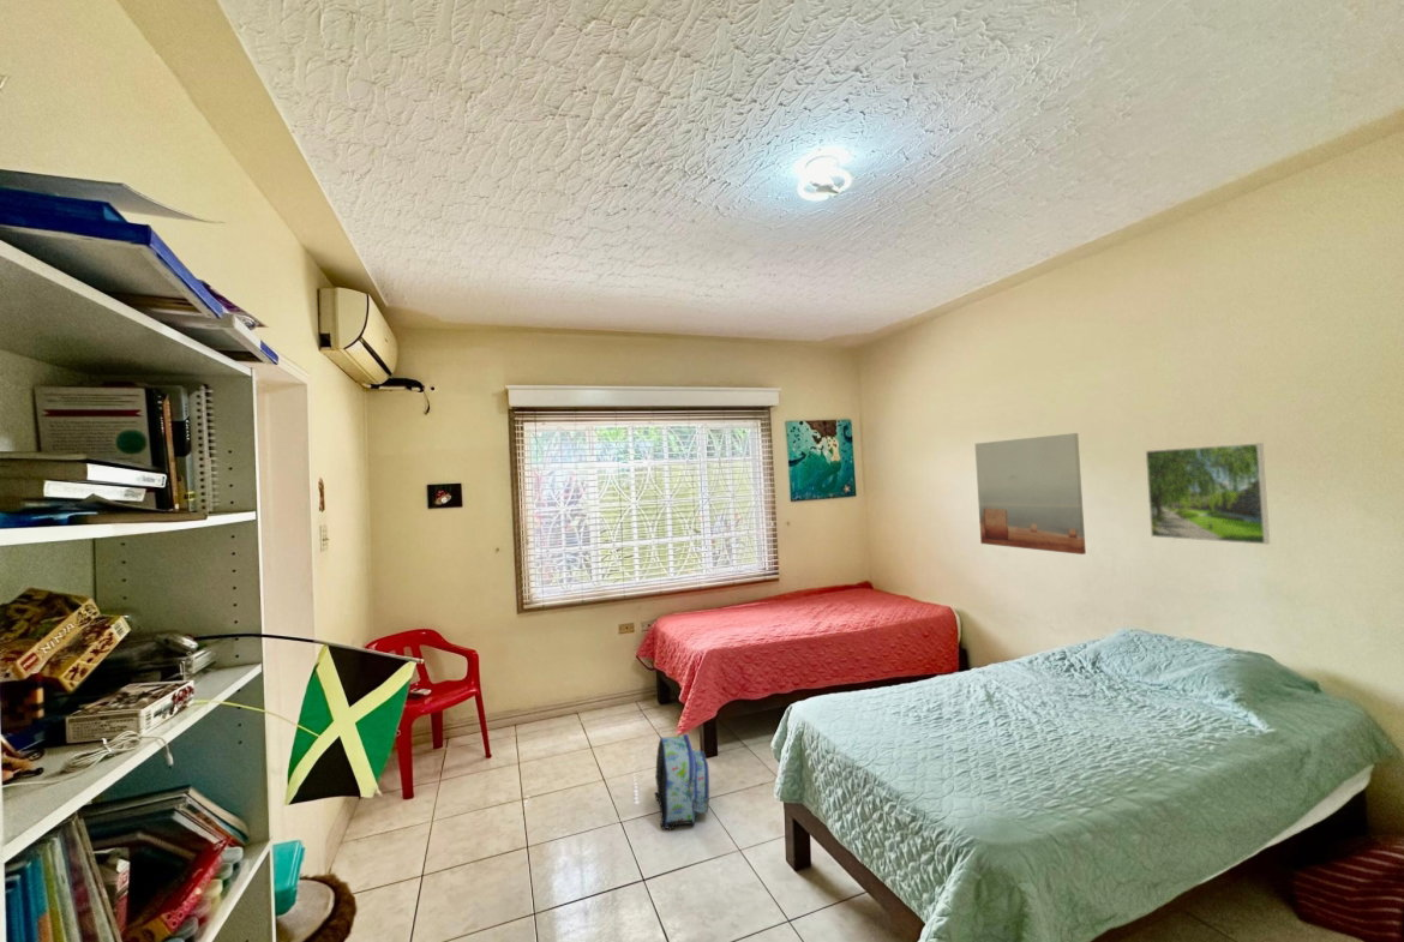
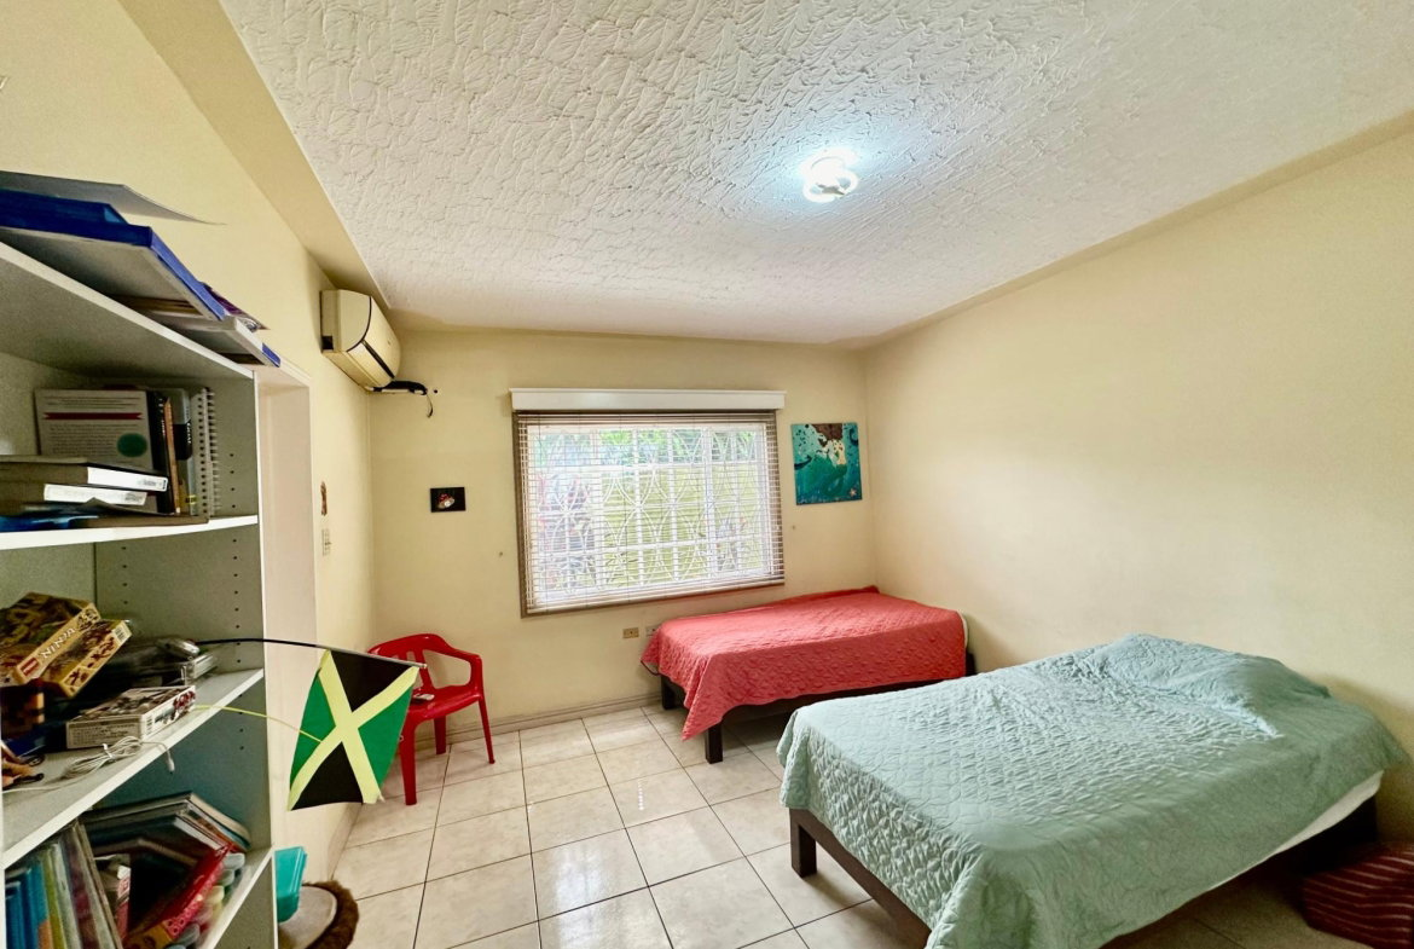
- backpack [653,733,710,830]
- wall art [974,432,1087,556]
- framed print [1145,442,1271,546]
